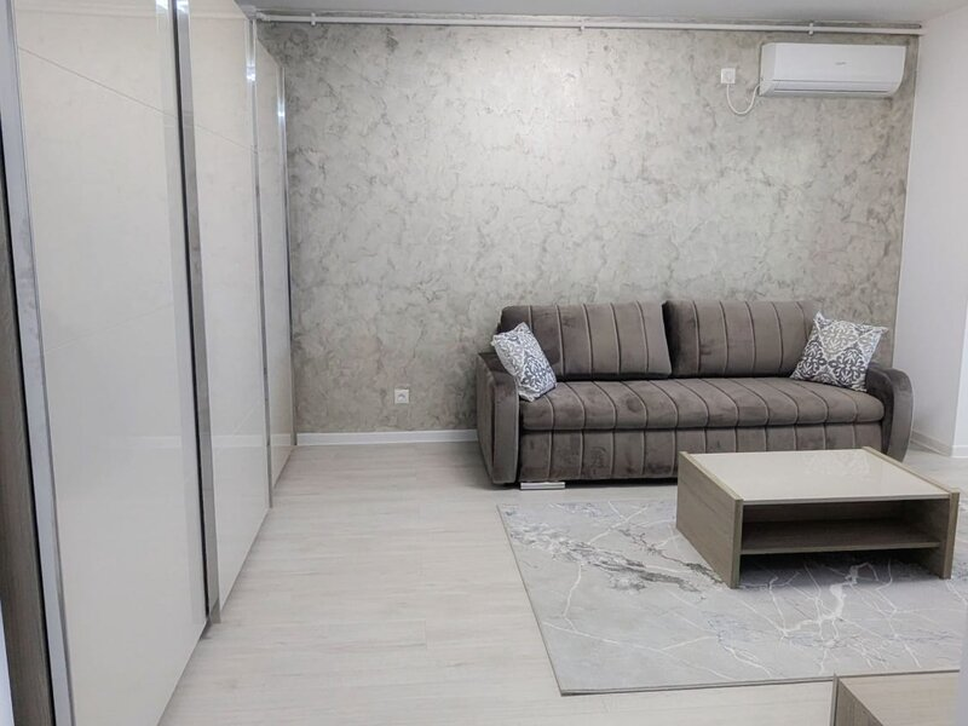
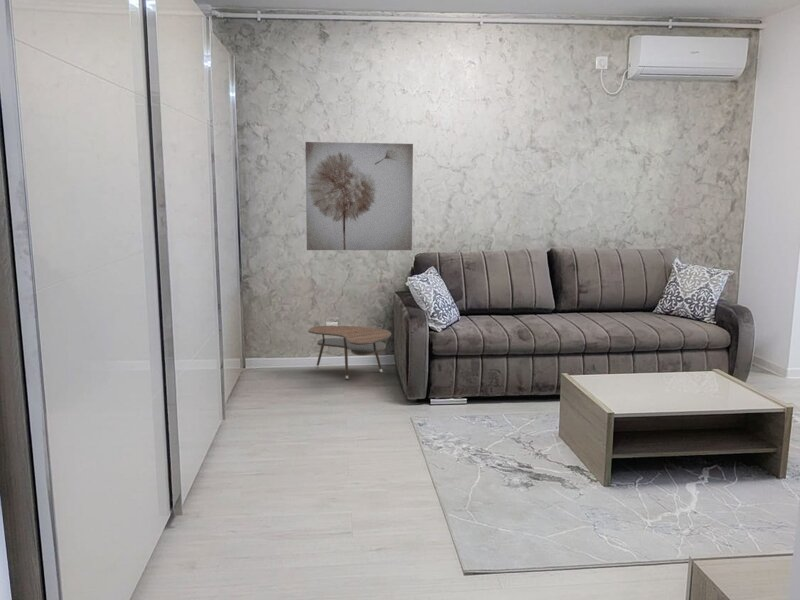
+ wall art [304,141,414,251]
+ side table [307,325,392,381]
